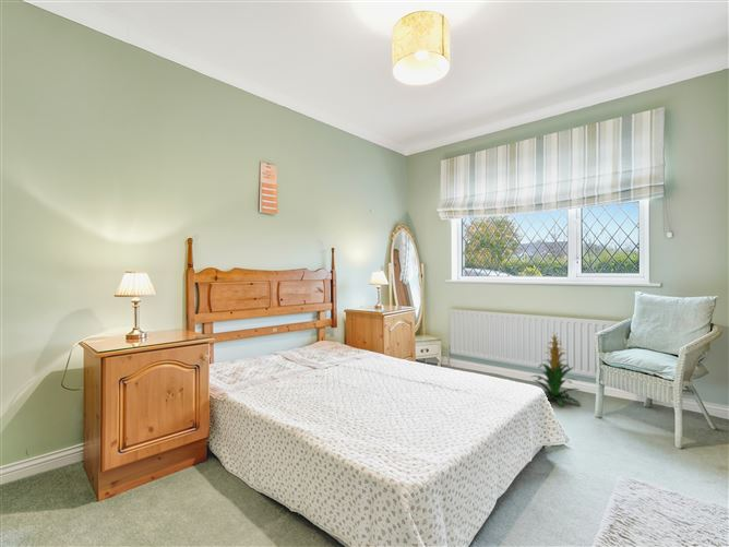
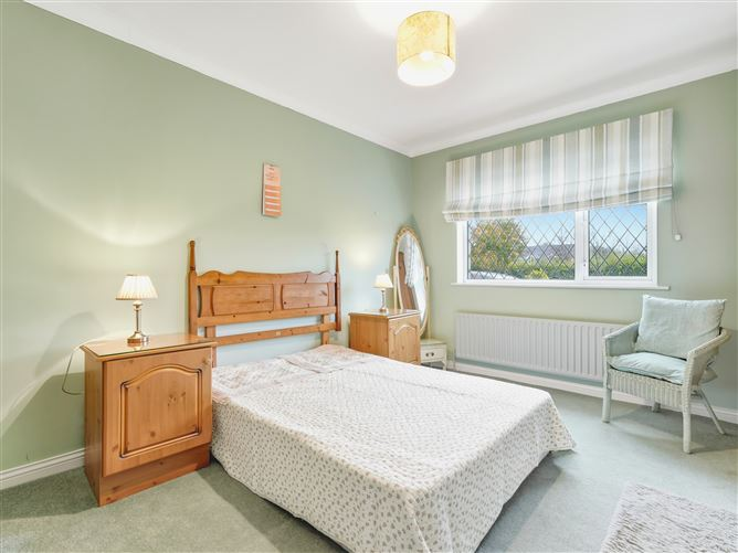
- indoor plant [530,332,582,406]
